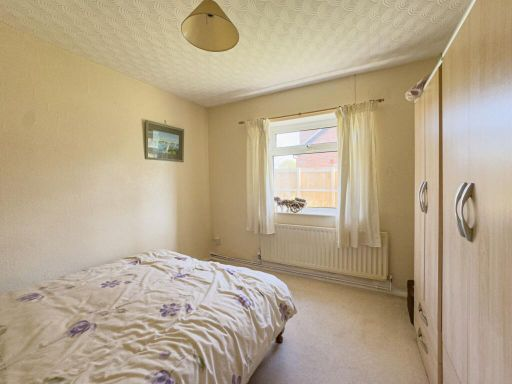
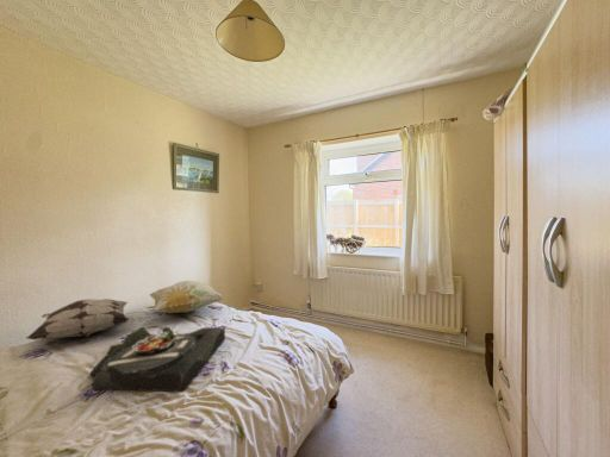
+ serving tray [89,326,226,393]
+ decorative pillow [149,280,225,314]
+ decorative pillow [25,298,130,340]
